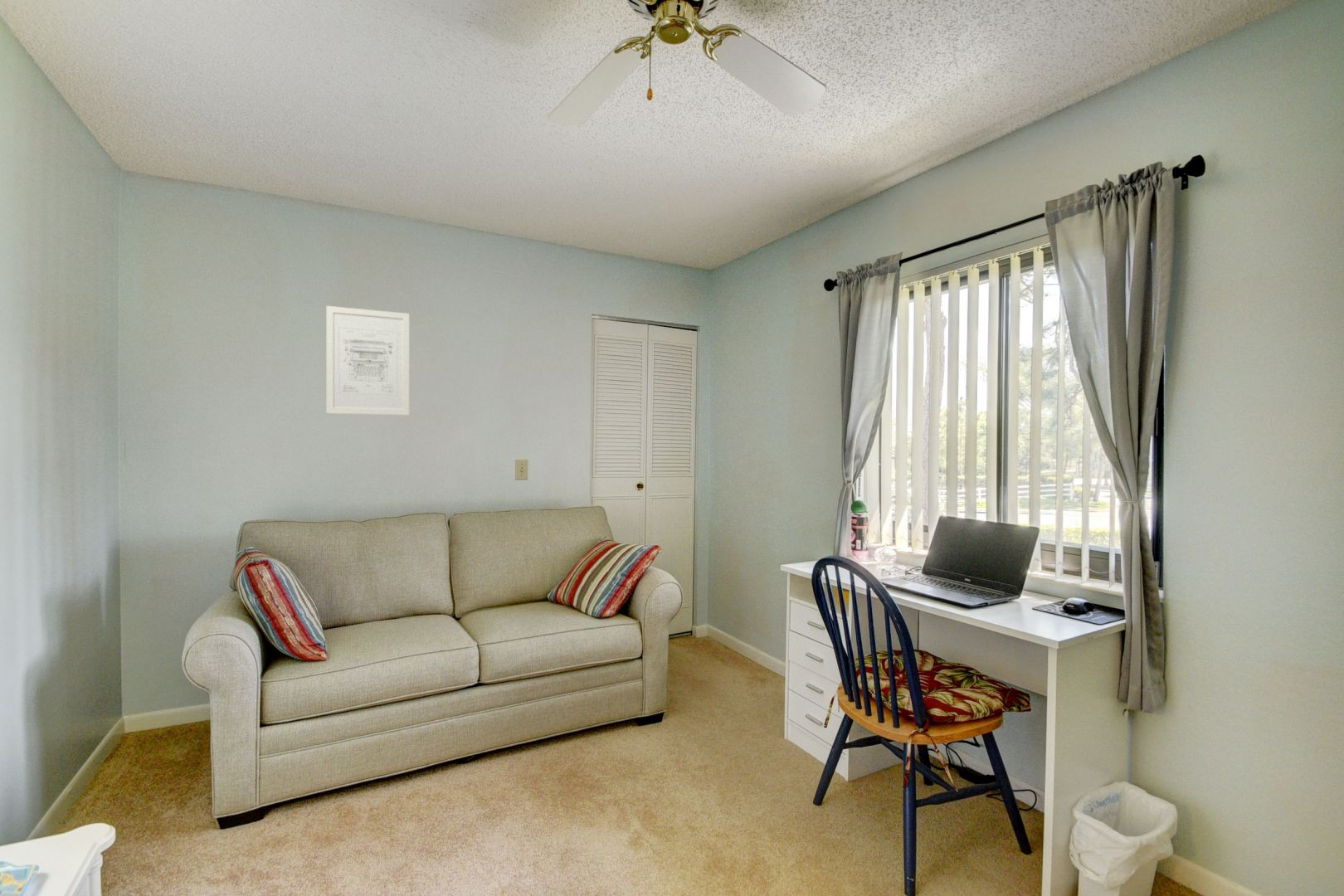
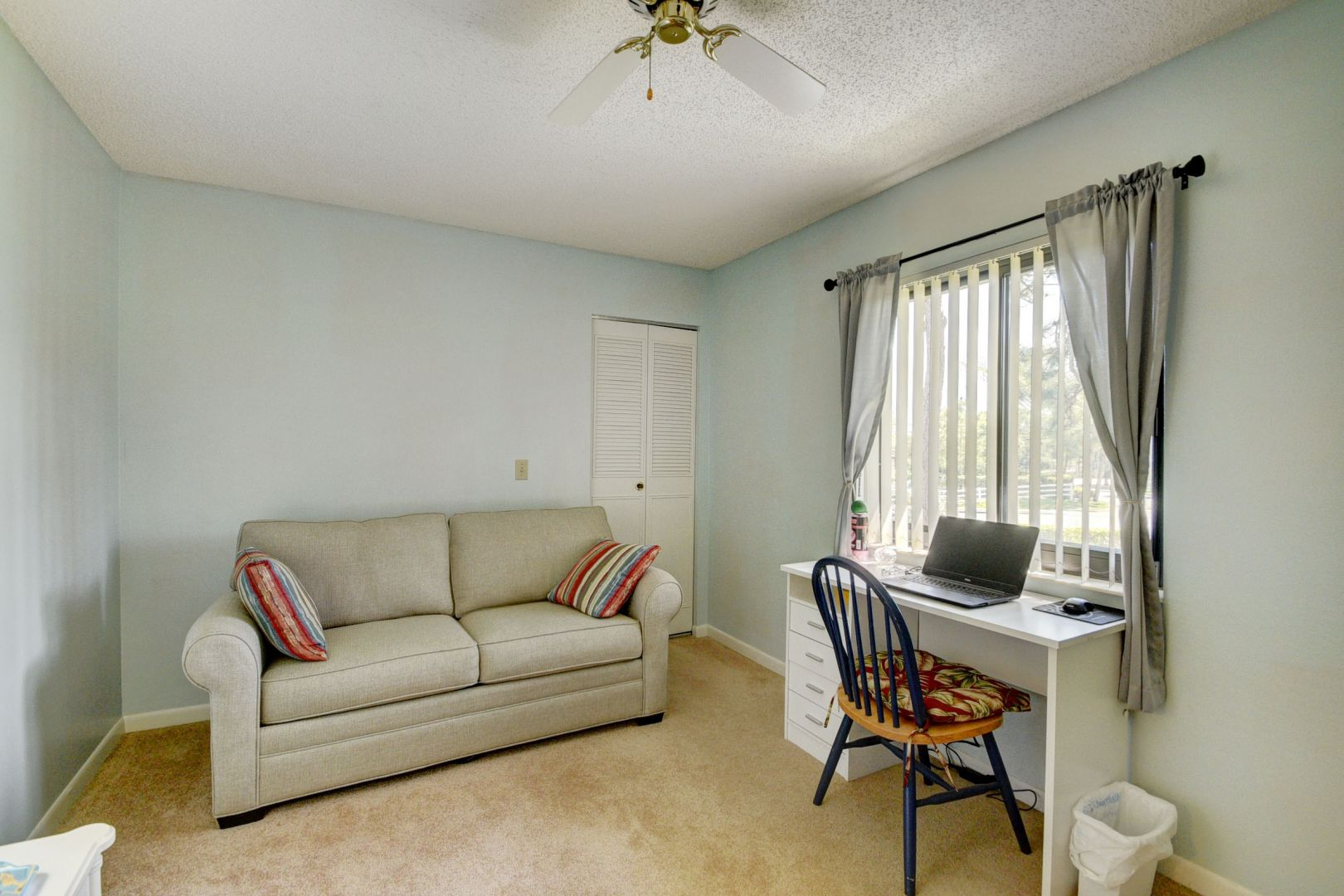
- wall art [326,305,410,416]
